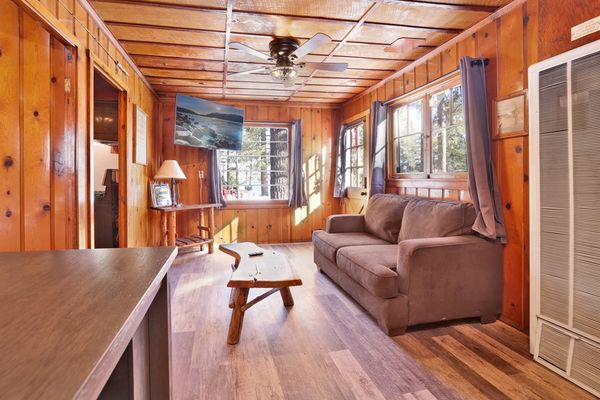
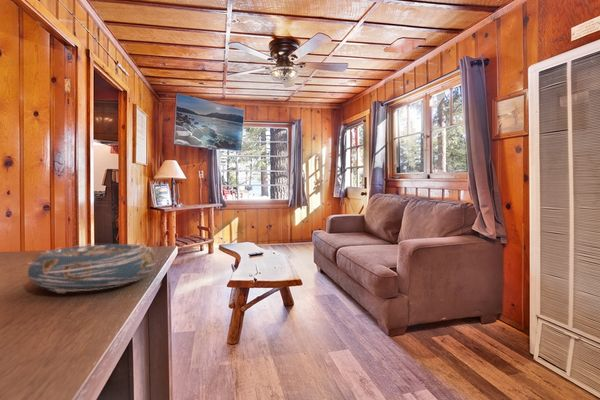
+ decorative bowl [26,242,157,294]
